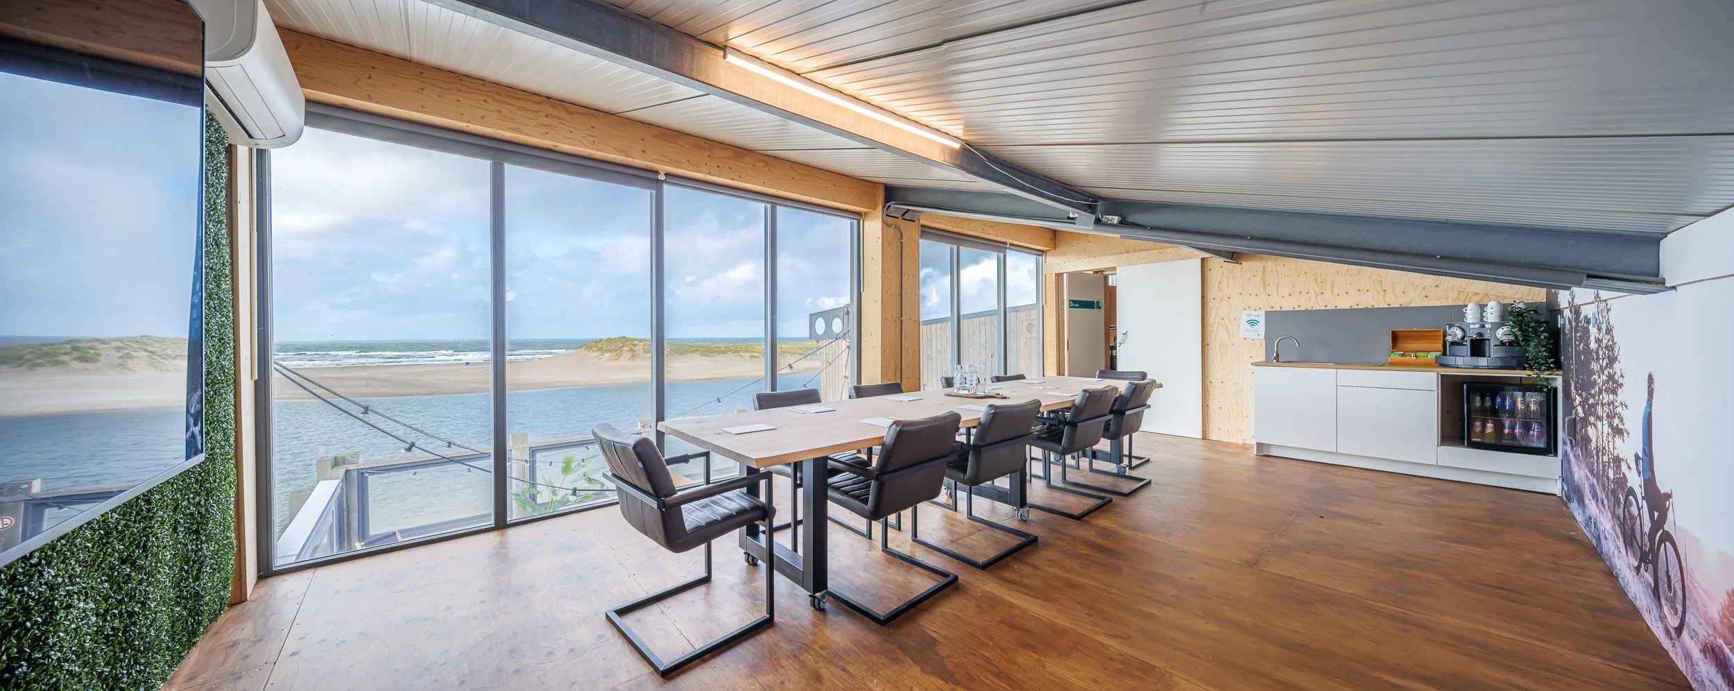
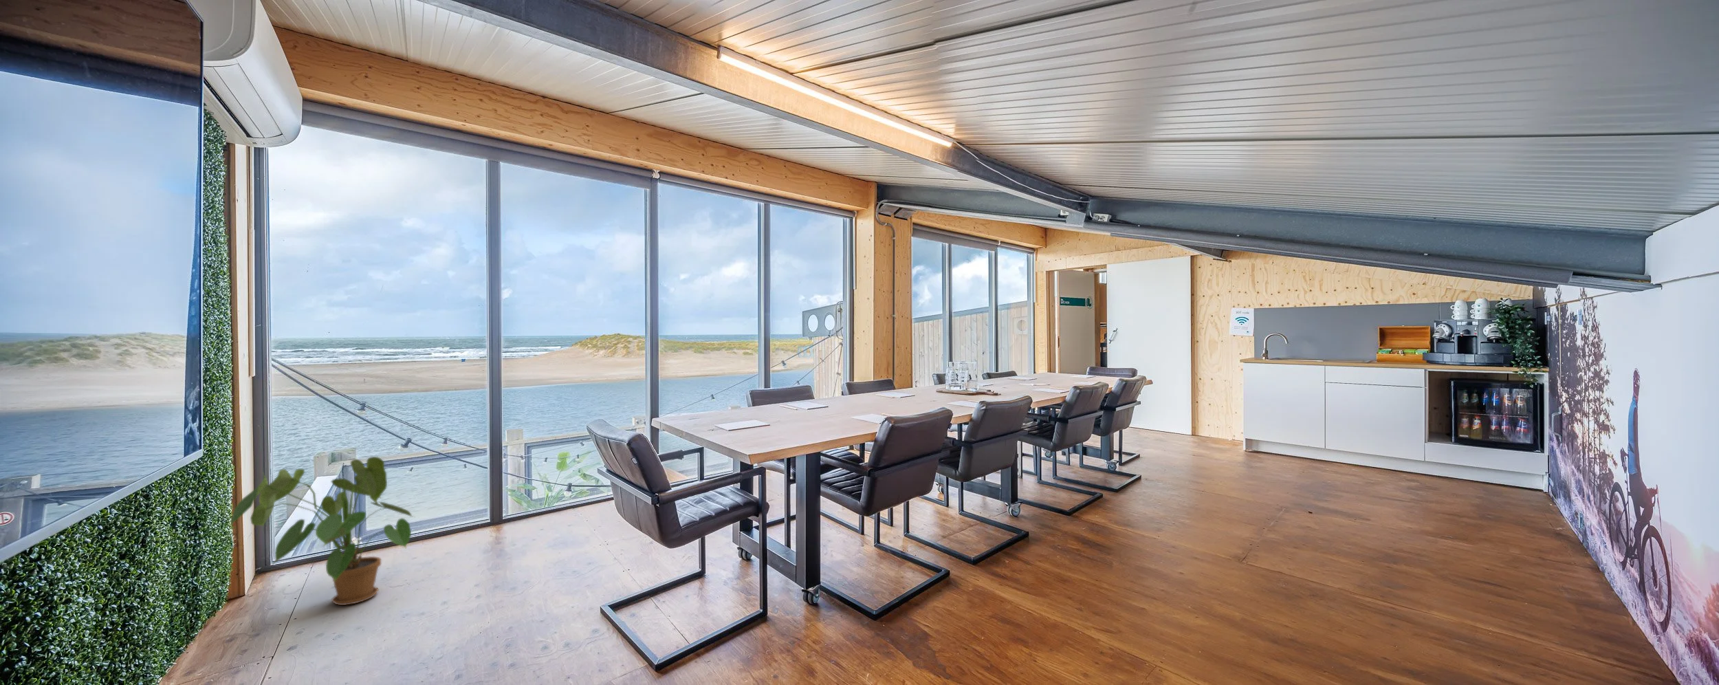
+ house plant [230,456,415,606]
